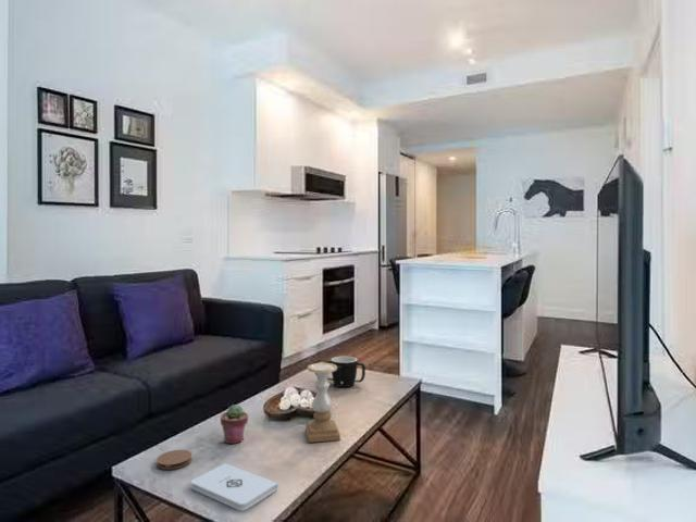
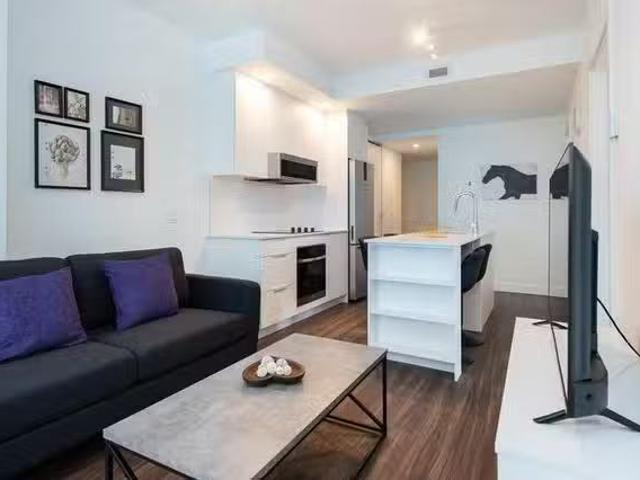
- coaster [156,449,192,471]
- mug [323,356,366,388]
- candle holder [304,362,341,444]
- potted succulent [220,403,249,445]
- notepad [190,462,278,512]
